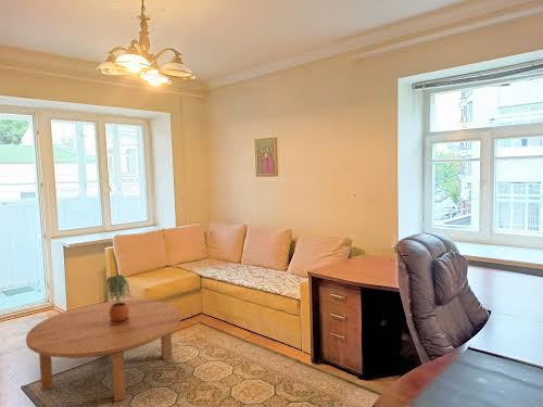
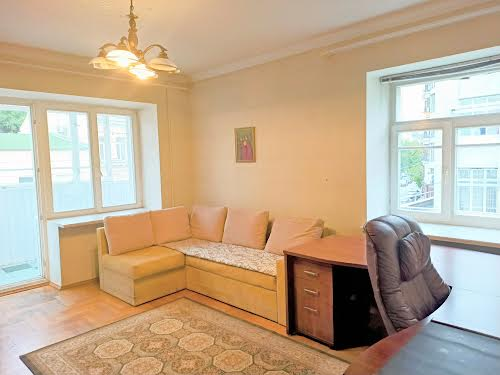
- potted plant [105,274,132,325]
- coffee table [25,298,181,403]
